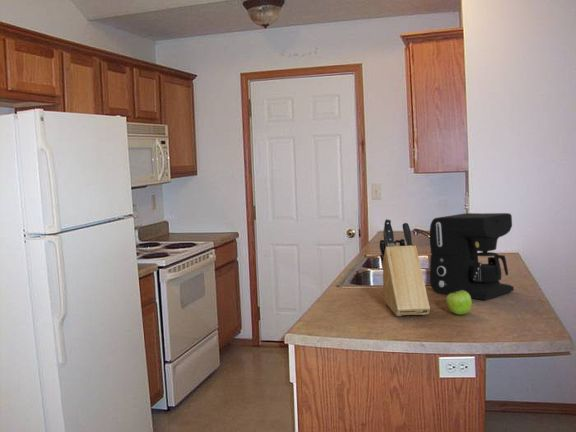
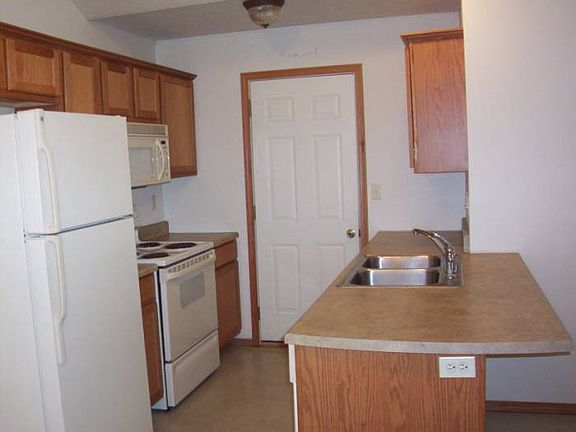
- coffee maker [429,212,515,301]
- fruit [445,290,473,316]
- knife block [379,218,431,317]
